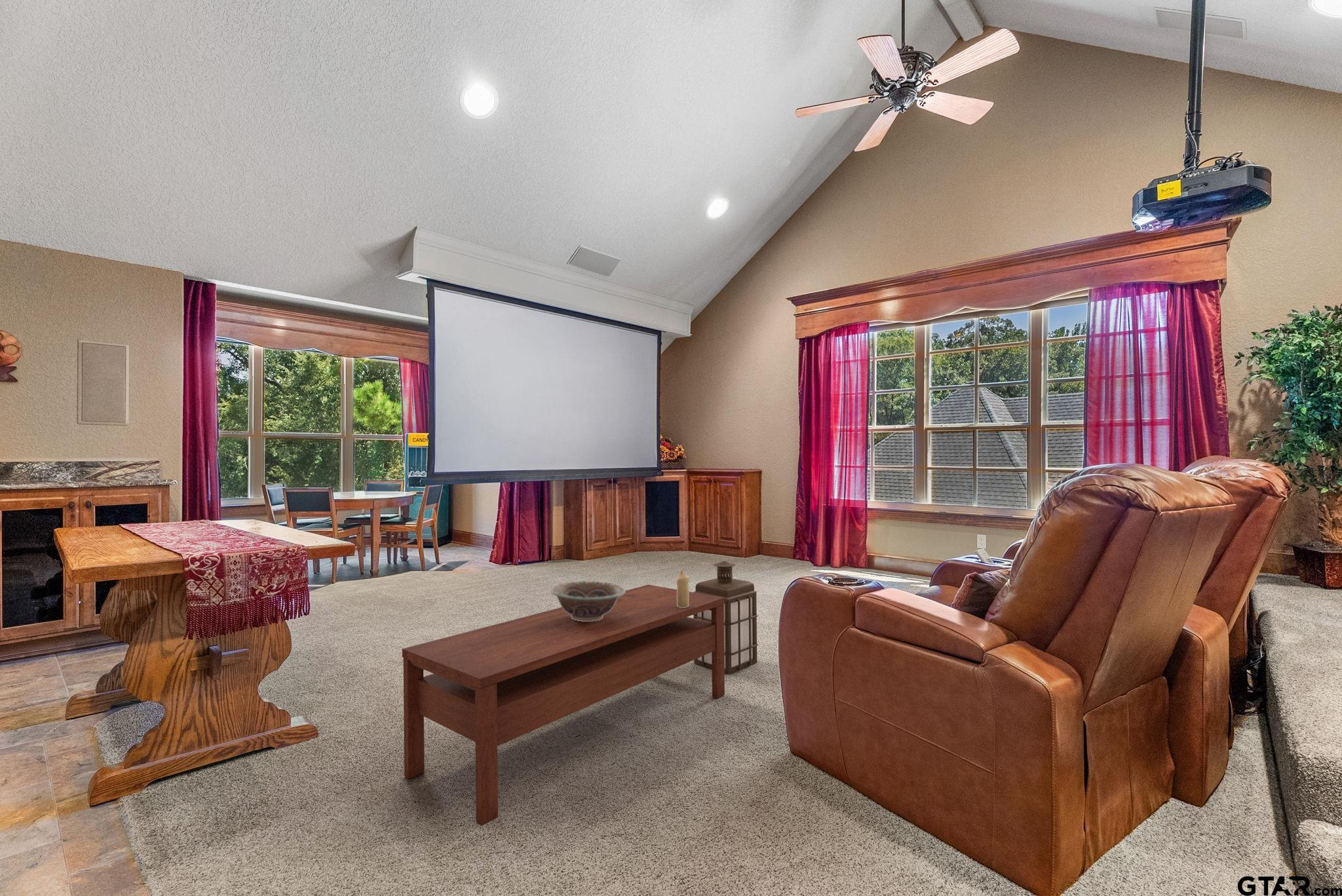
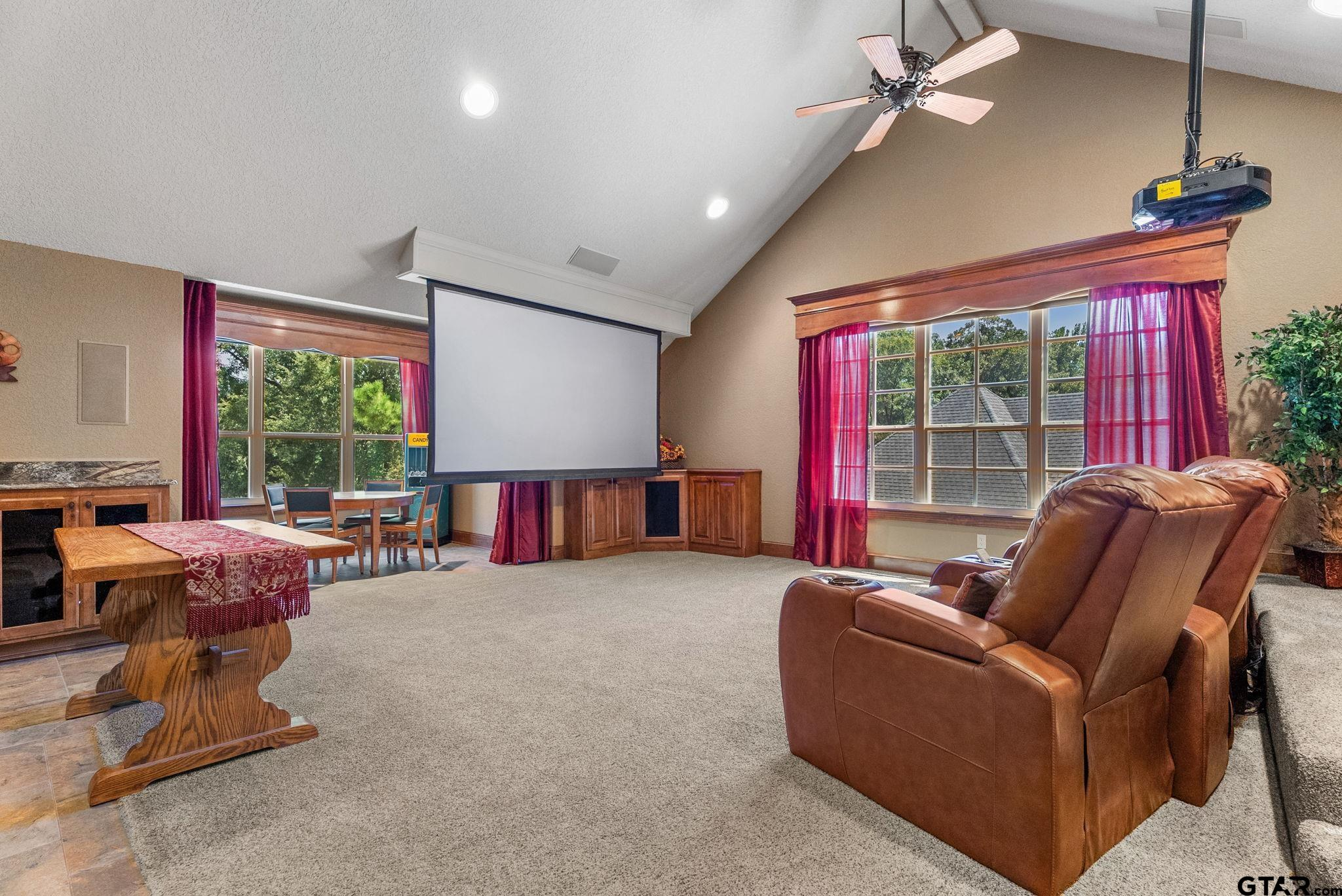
- lantern [693,561,759,675]
- candle [676,569,690,608]
- decorative bowl [550,580,626,622]
- coffee table [402,584,725,827]
